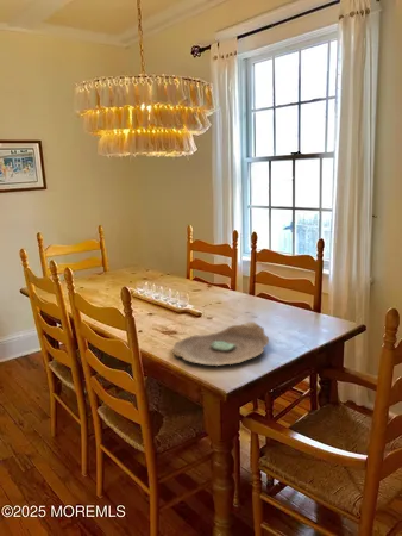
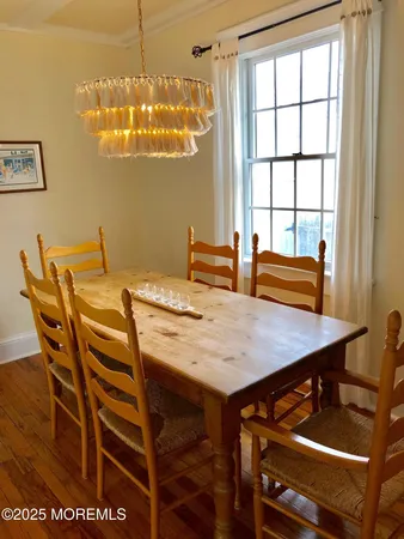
- decorative bowl [172,320,270,367]
